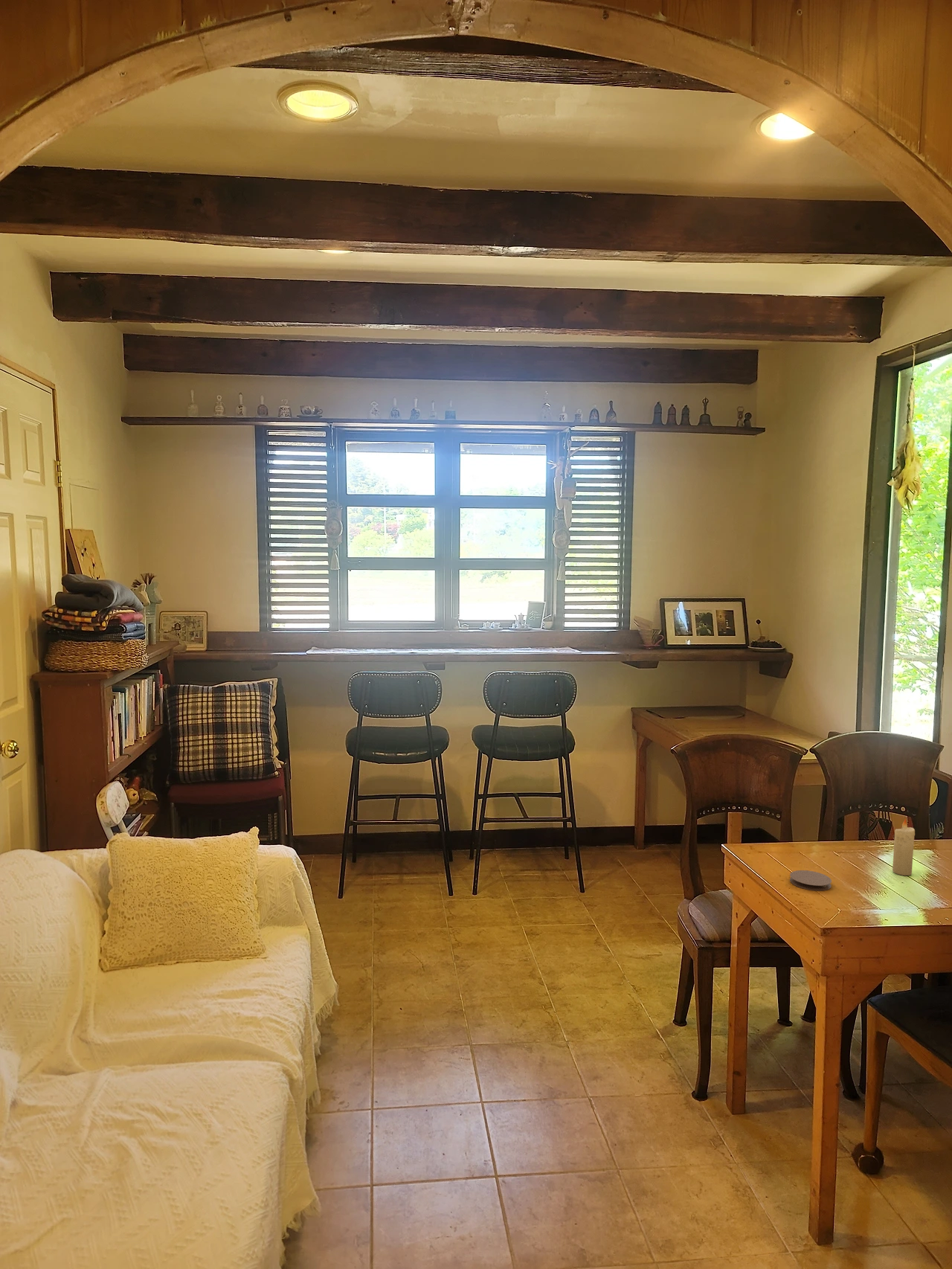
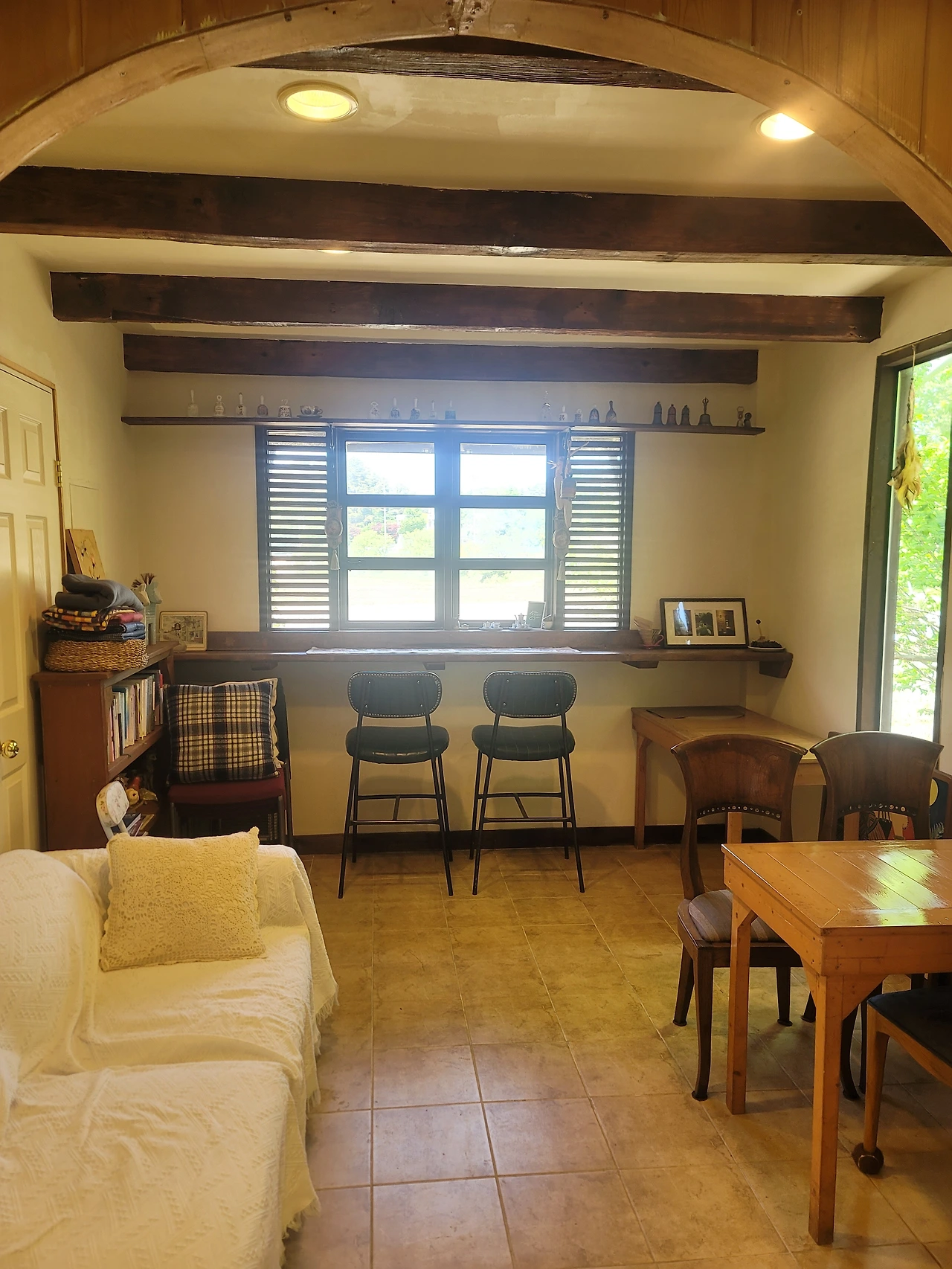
- coaster [789,870,832,892]
- candle [892,818,916,876]
